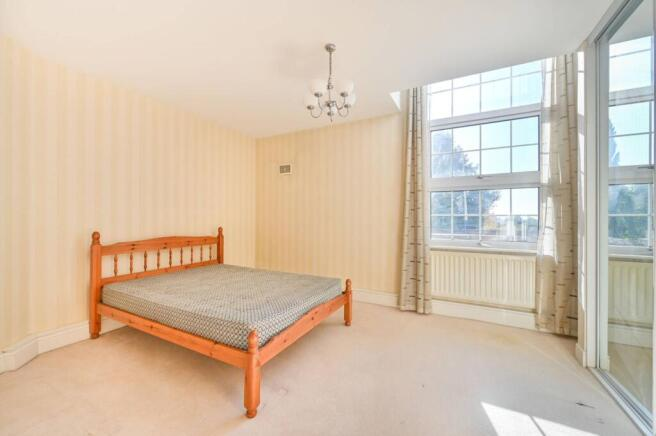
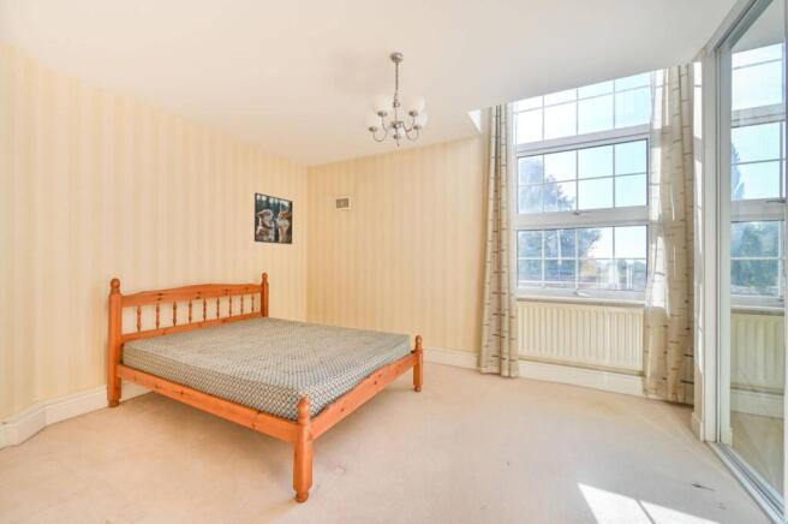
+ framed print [253,191,294,245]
